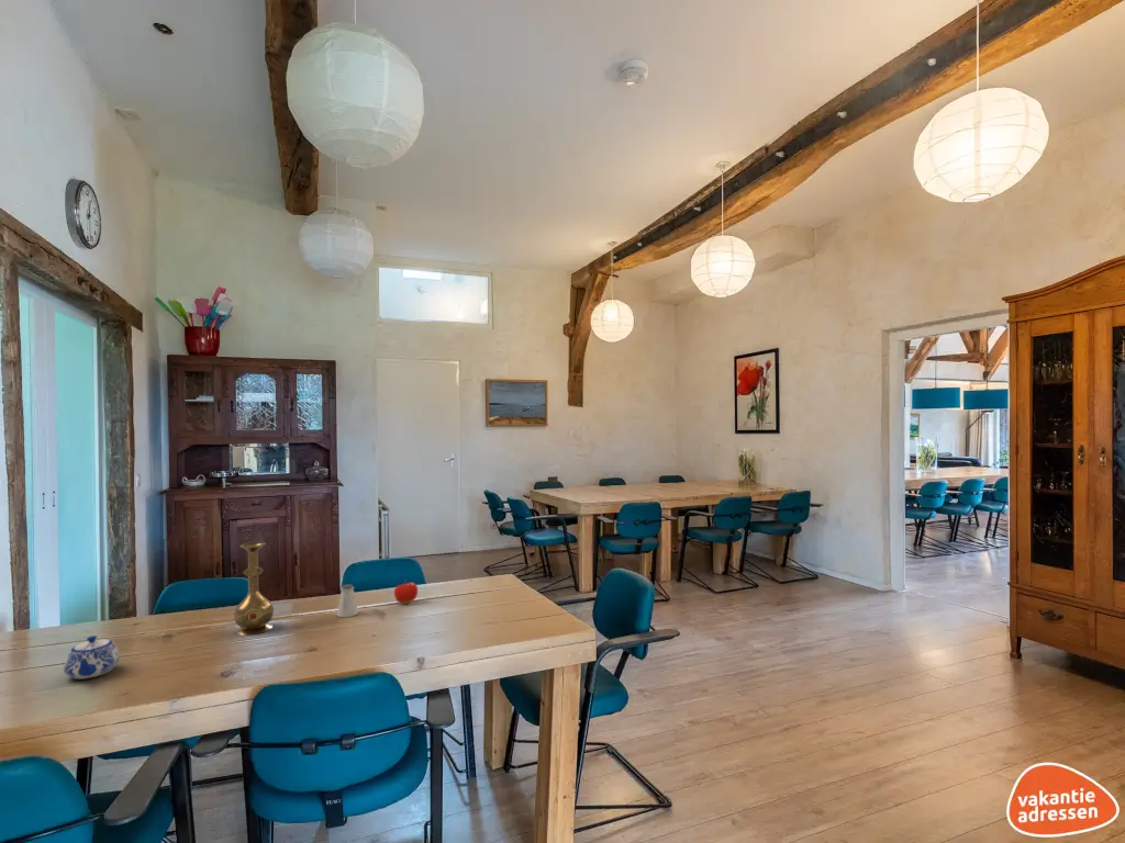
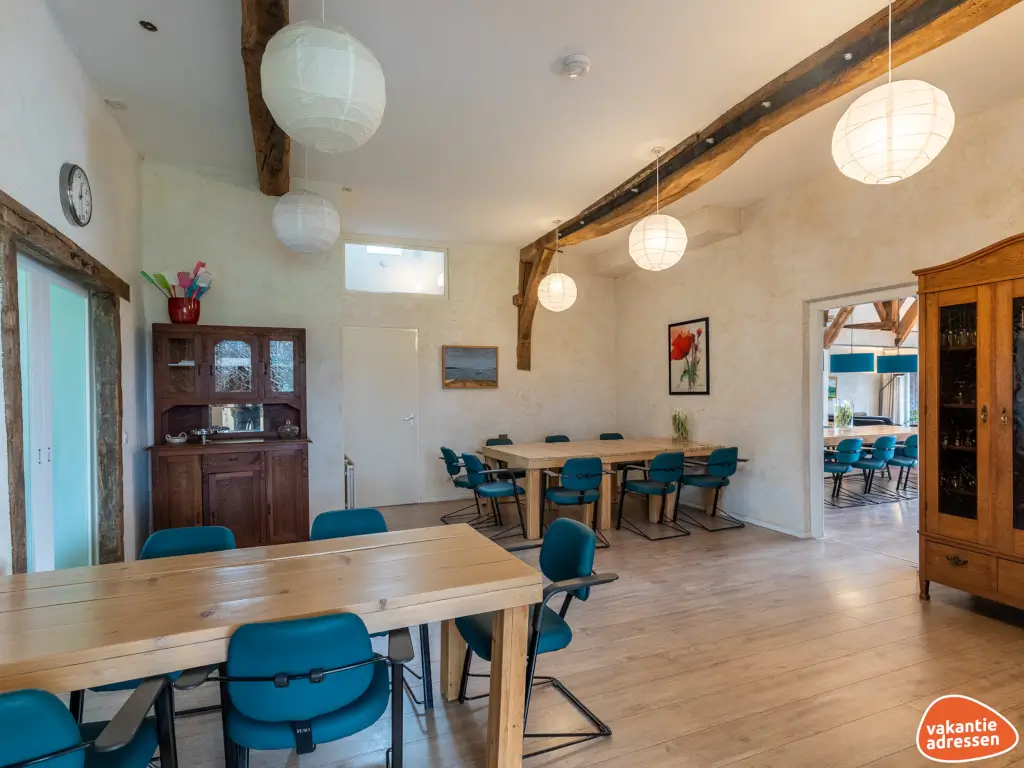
- saltshaker [336,583,359,618]
- vase [233,541,275,637]
- teapot [63,634,121,681]
- fruit [393,578,419,605]
